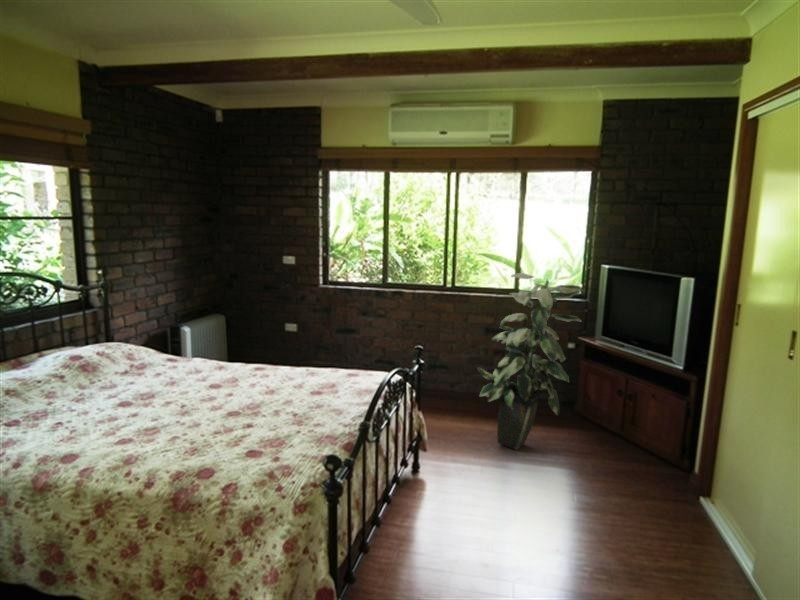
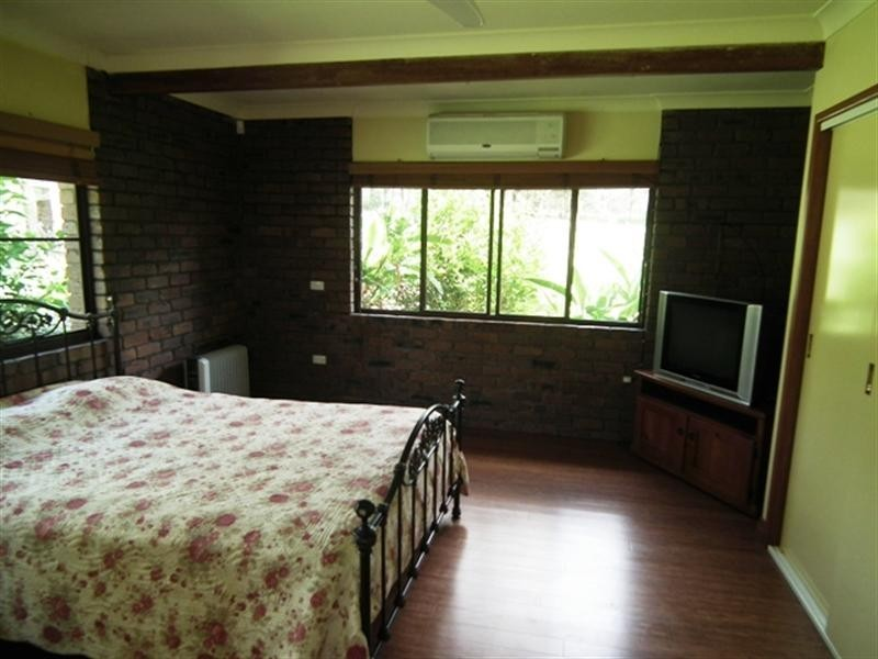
- indoor plant [476,272,584,451]
